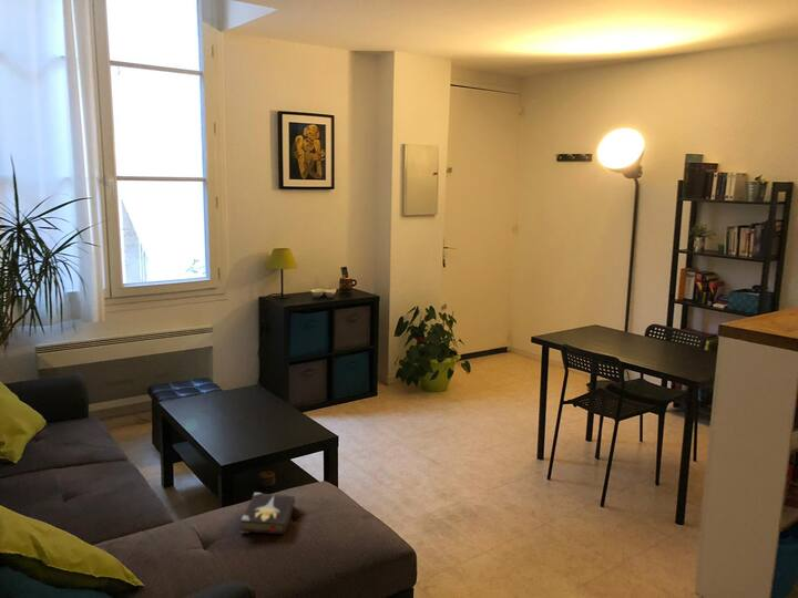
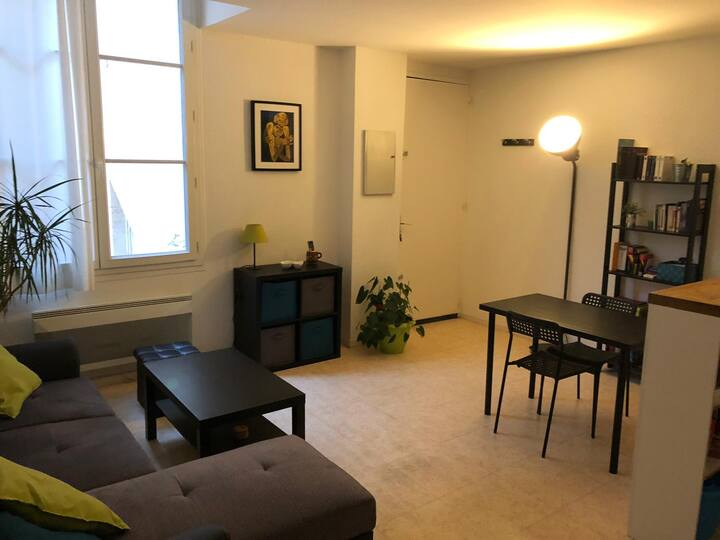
- hardback book [239,492,296,535]
